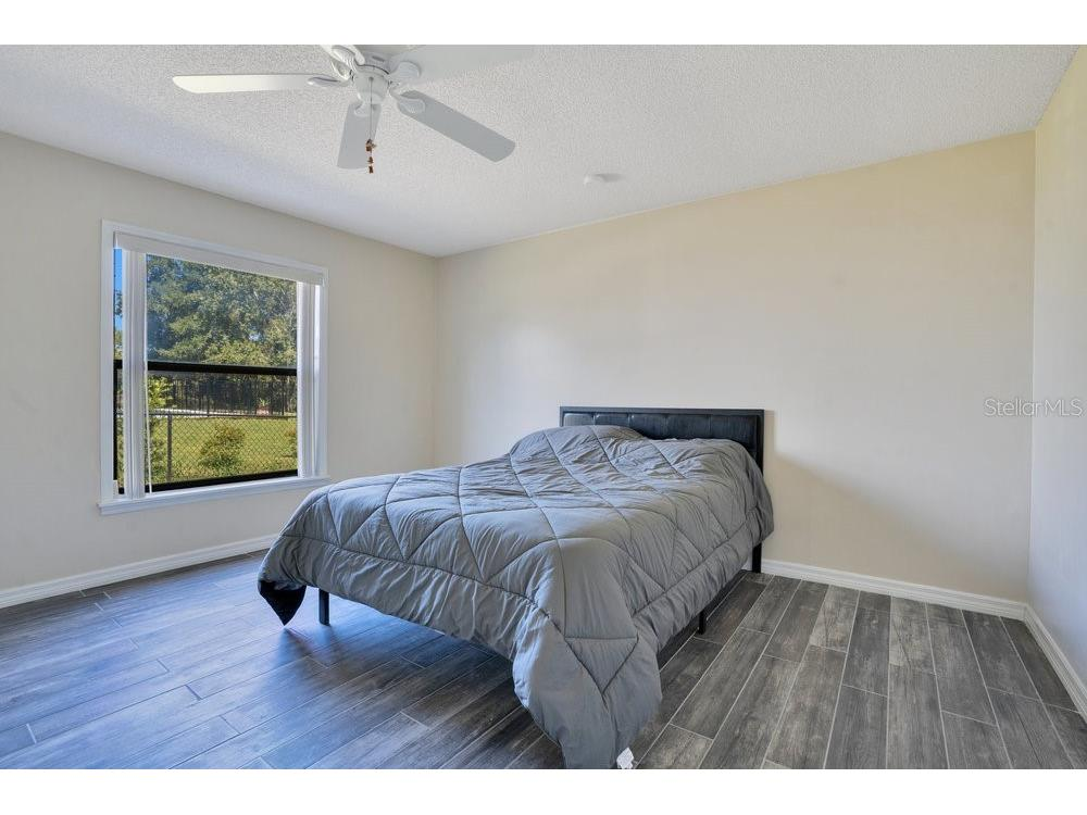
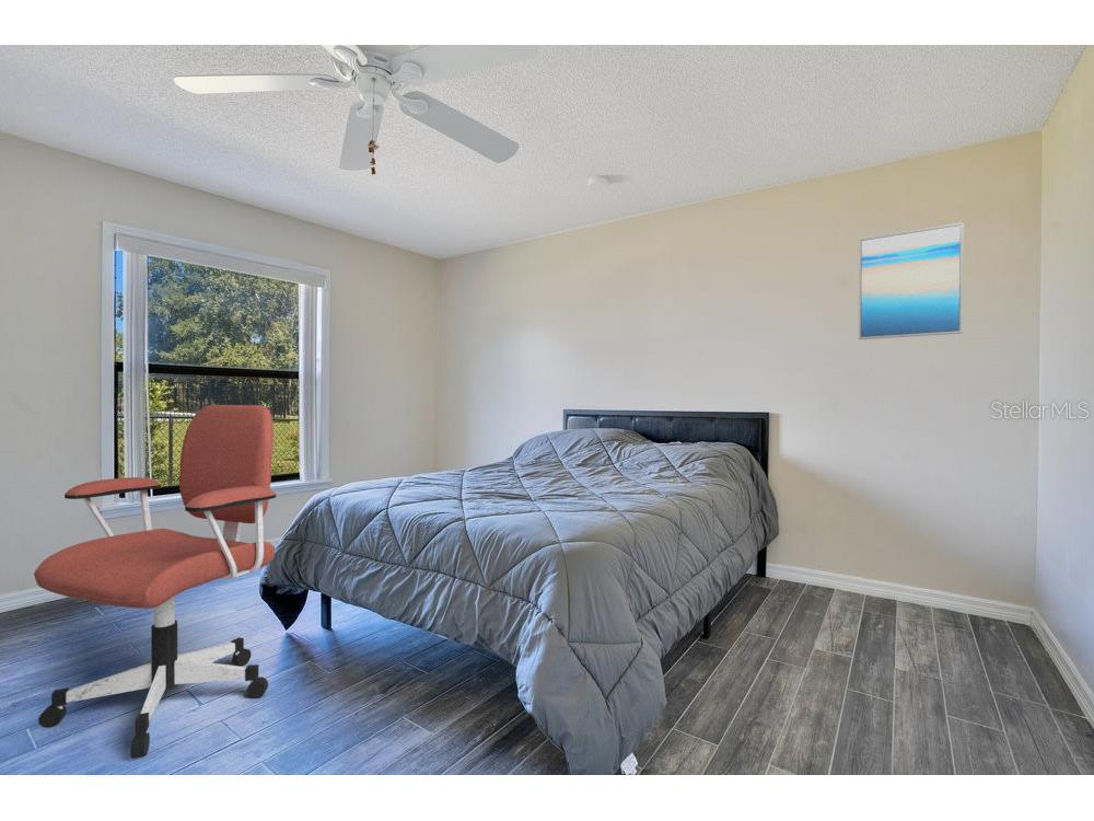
+ office chair [33,404,277,760]
+ wall art [858,221,964,340]
